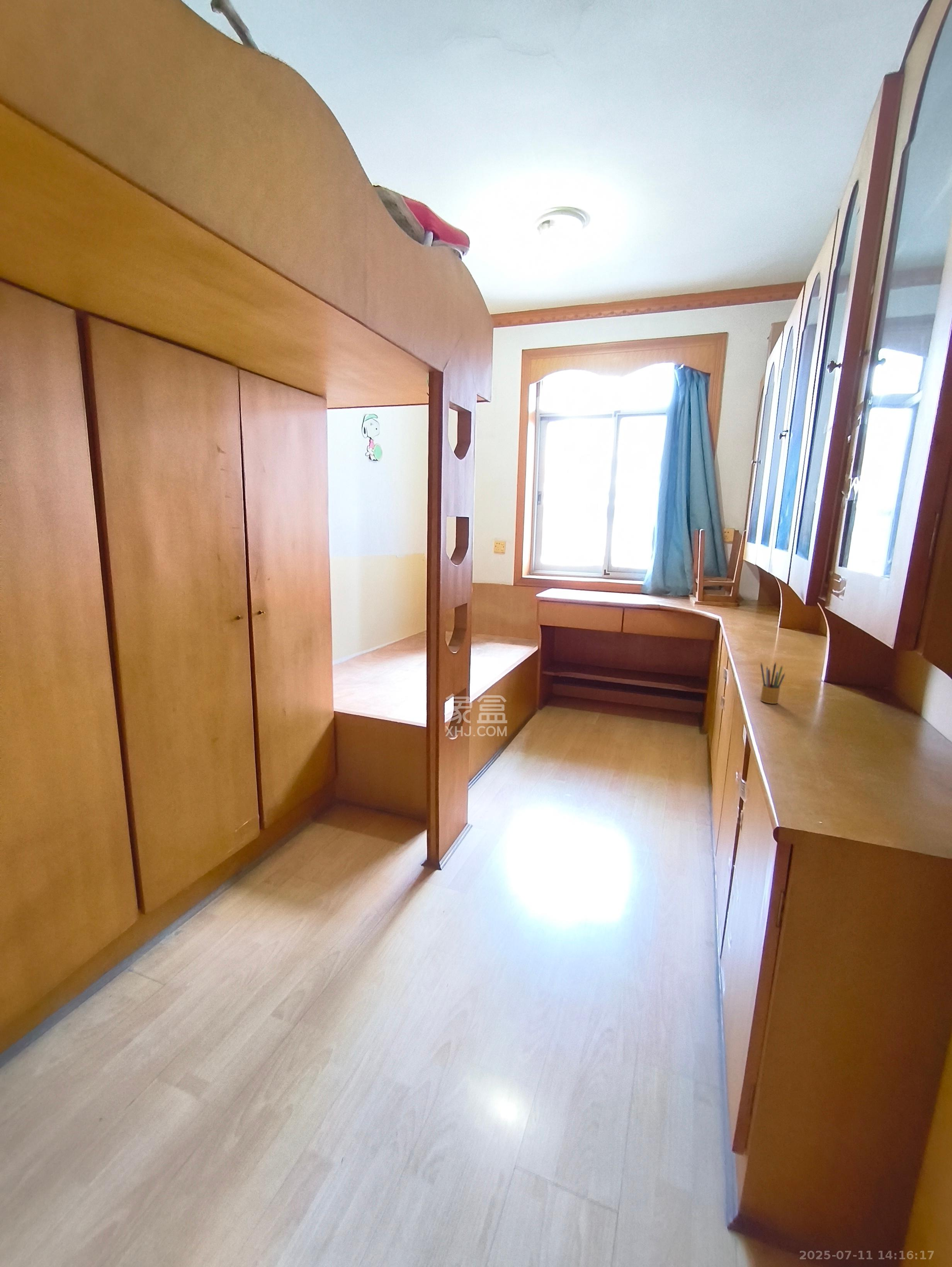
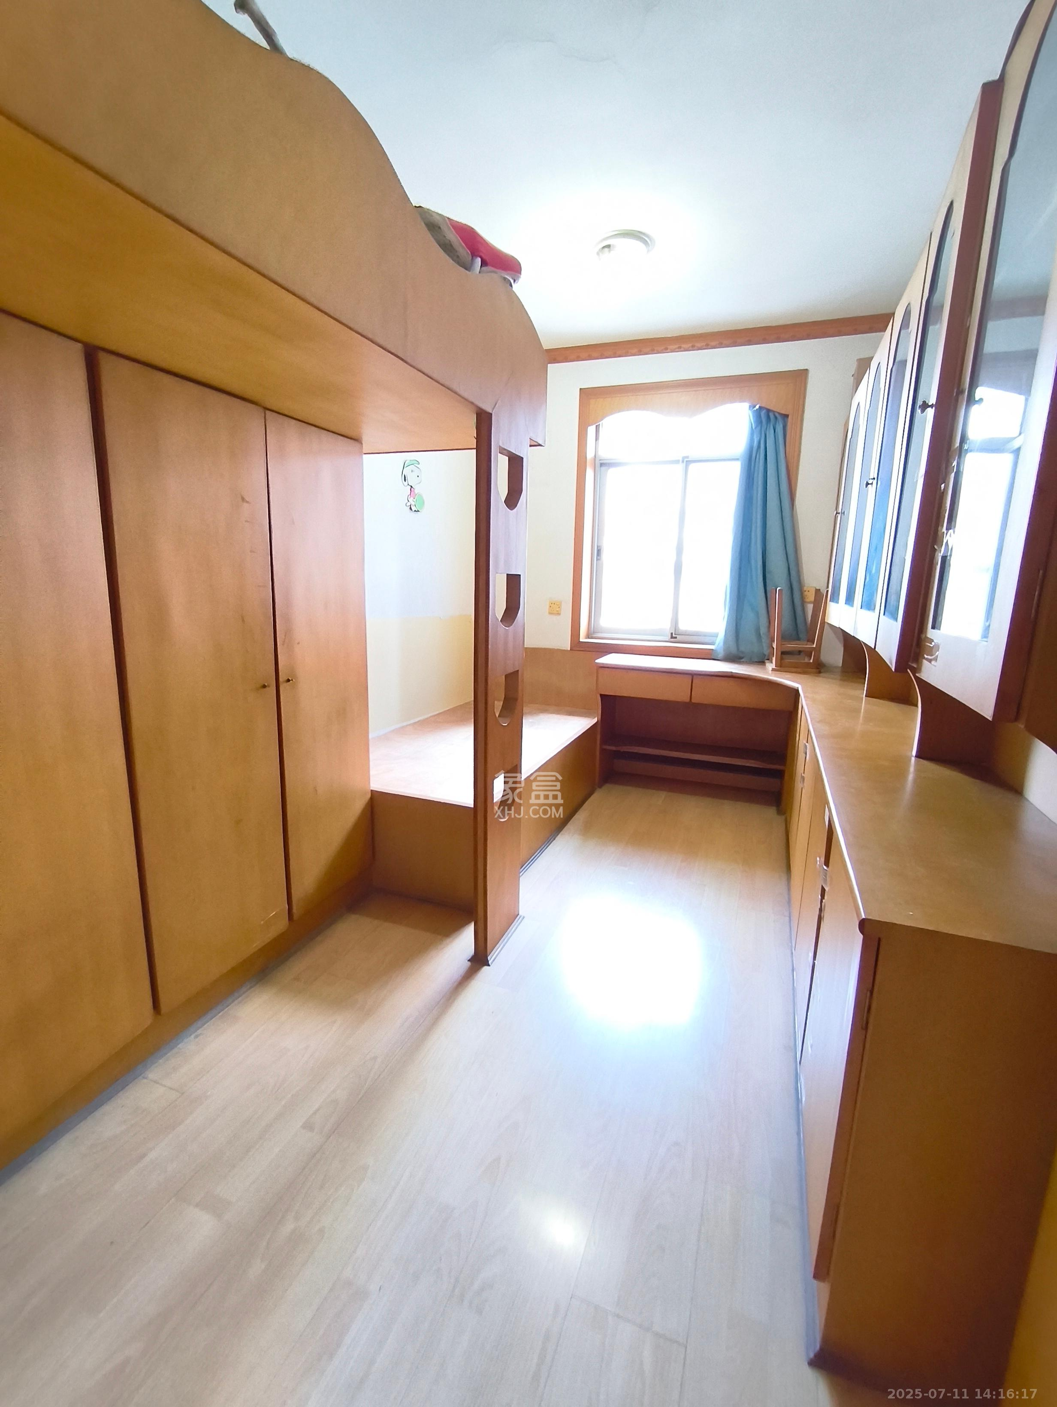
- pencil box [760,661,785,704]
